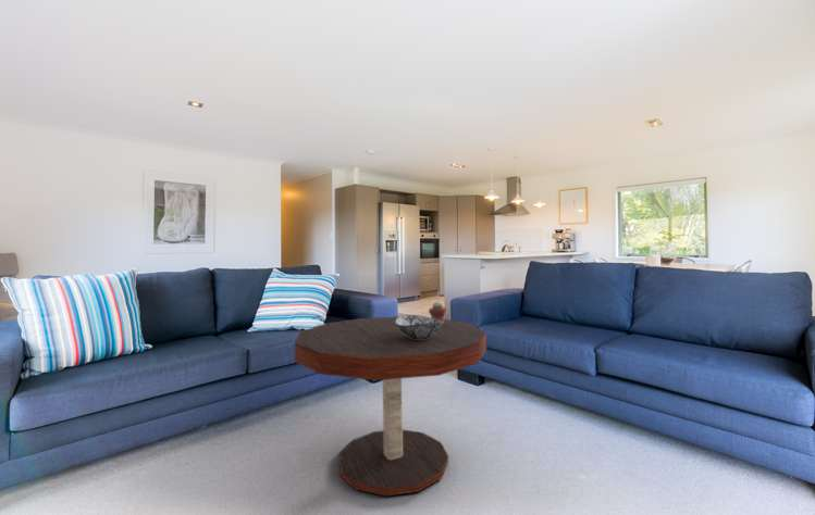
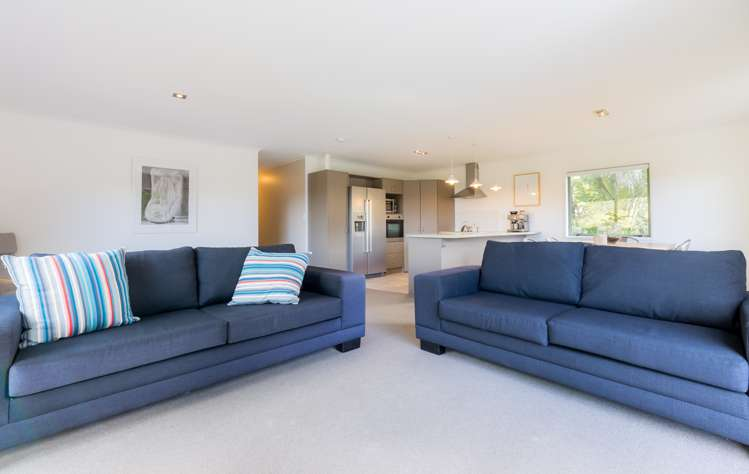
- potted succulent [428,301,447,324]
- decorative bowl [395,314,444,339]
- coffee table [294,315,487,497]
